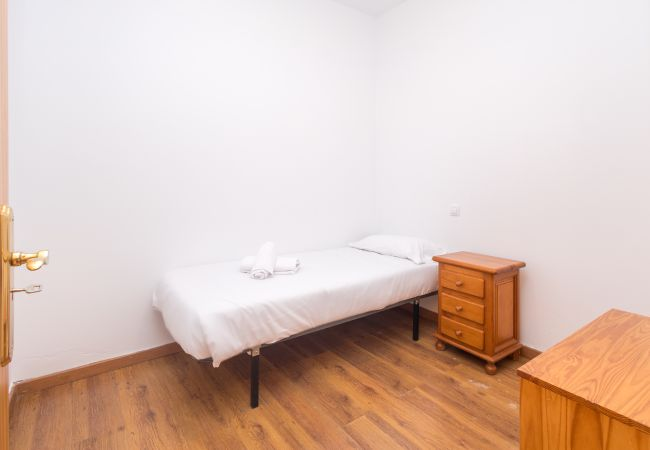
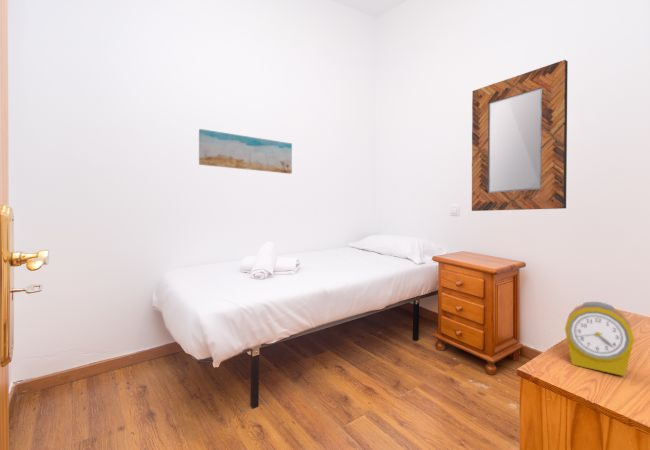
+ alarm clock [564,301,635,377]
+ wall art [198,128,293,175]
+ home mirror [471,59,569,212]
